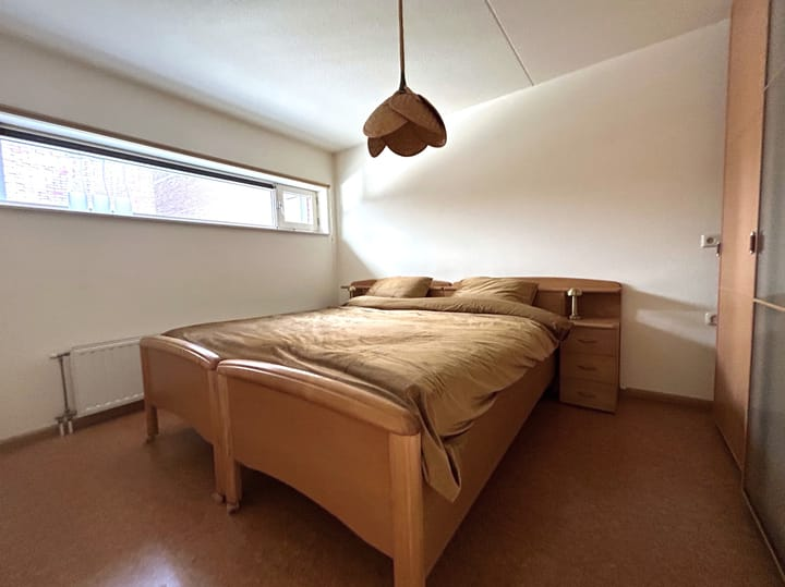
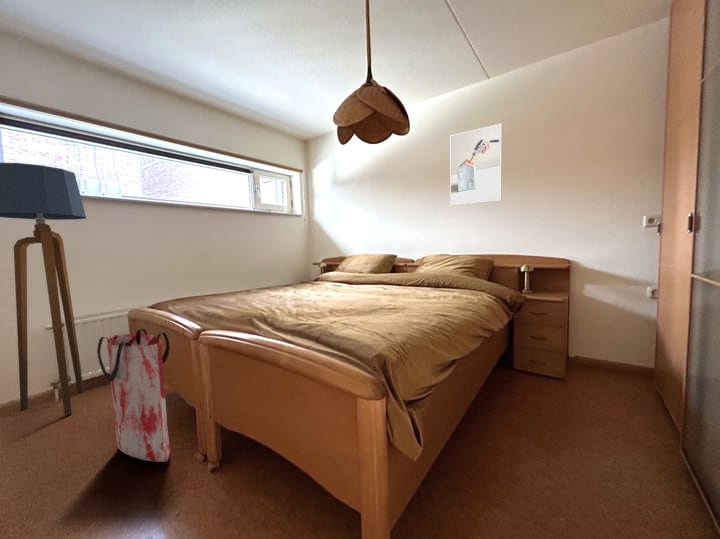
+ bag [96,327,171,463]
+ floor lamp [0,162,87,417]
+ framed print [449,123,503,206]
